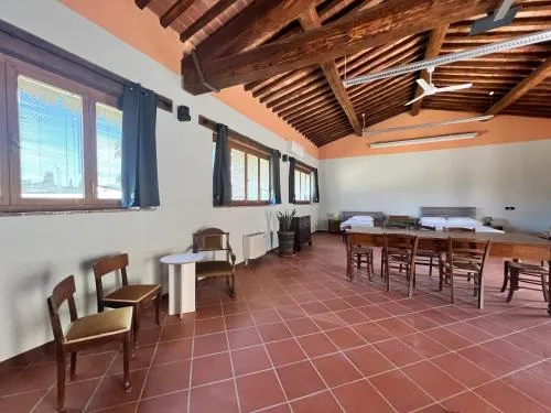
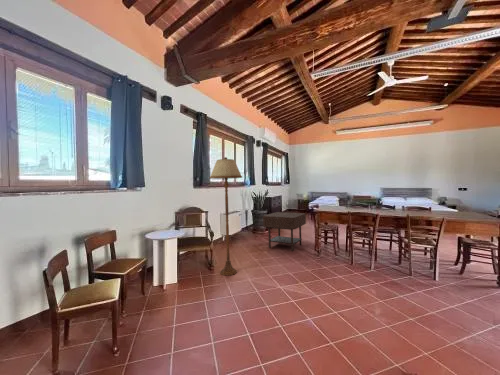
+ floor lamp [208,156,243,276]
+ side table [262,211,307,252]
